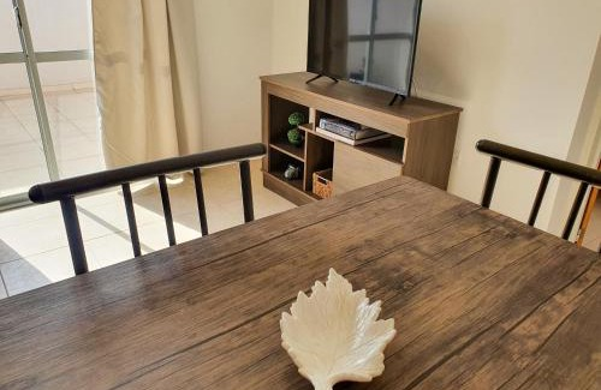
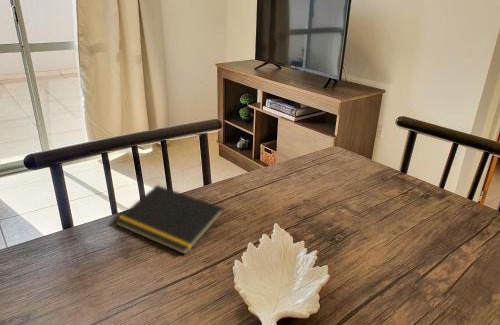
+ notepad [114,184,225,256]
